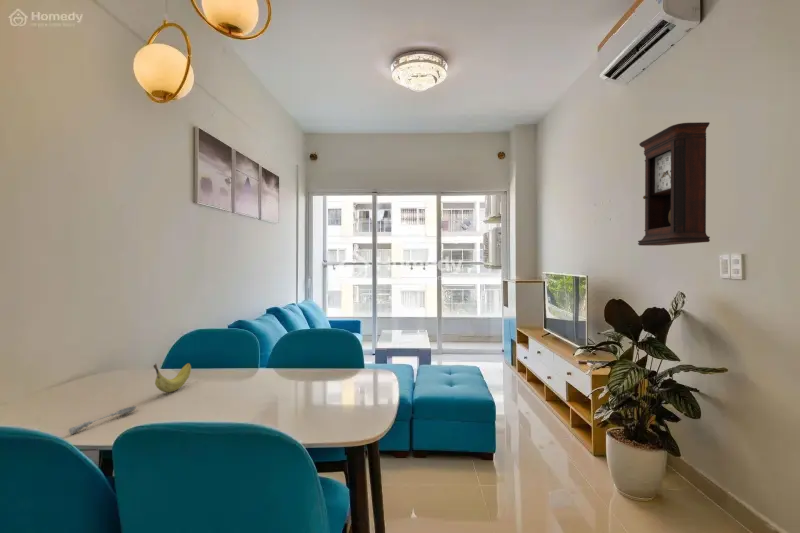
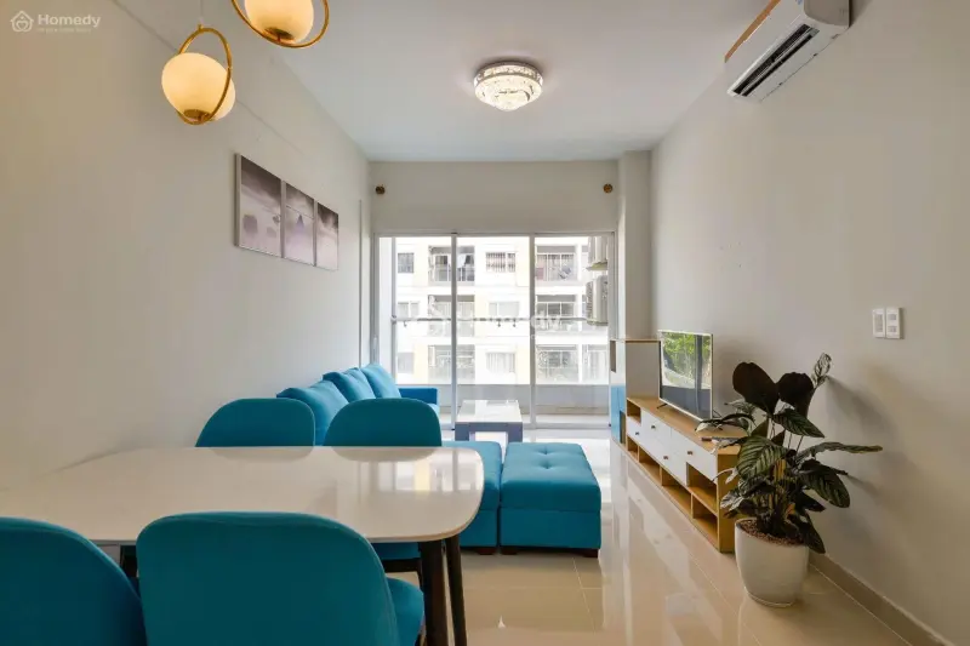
- soupspoon [68,405,137,435]
- fruit [153,362,192,393]
- pendulum clock [637,121,711,247]
